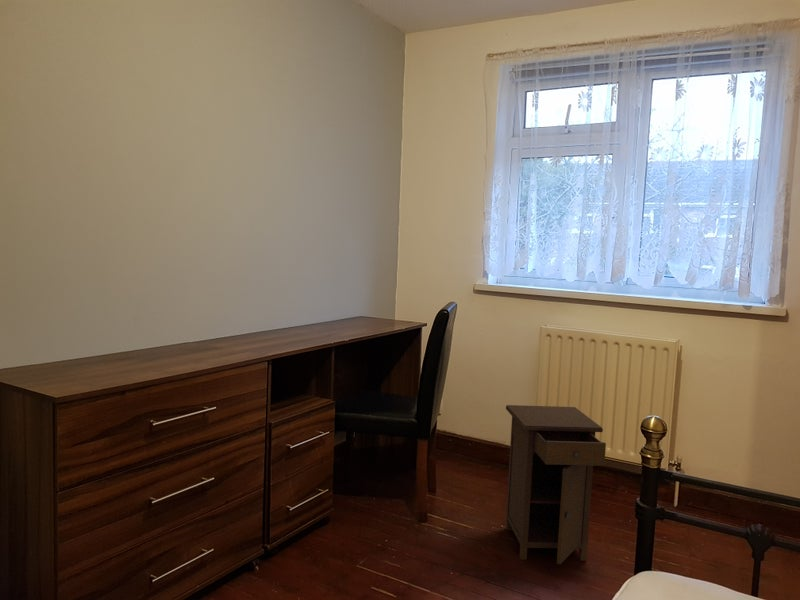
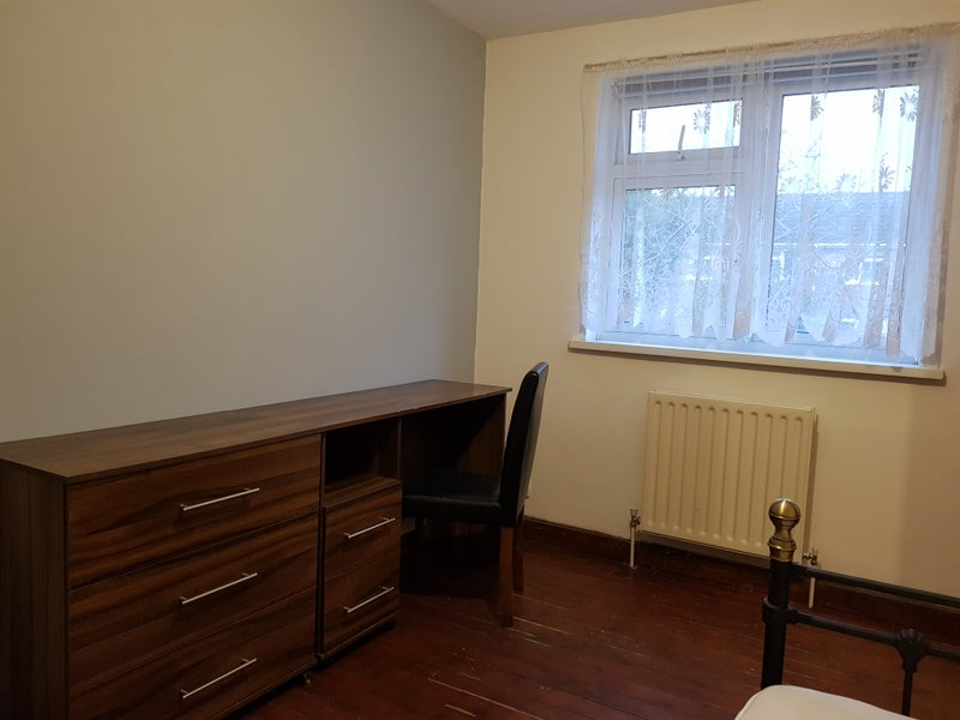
- nightstand [505,404,607,565]
